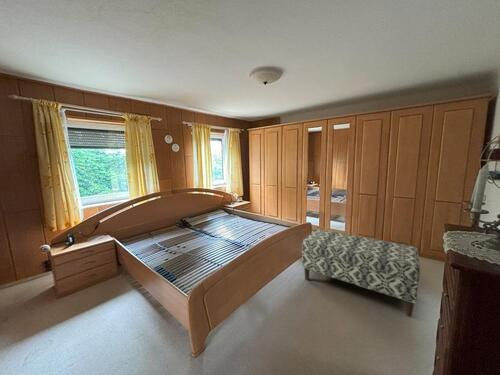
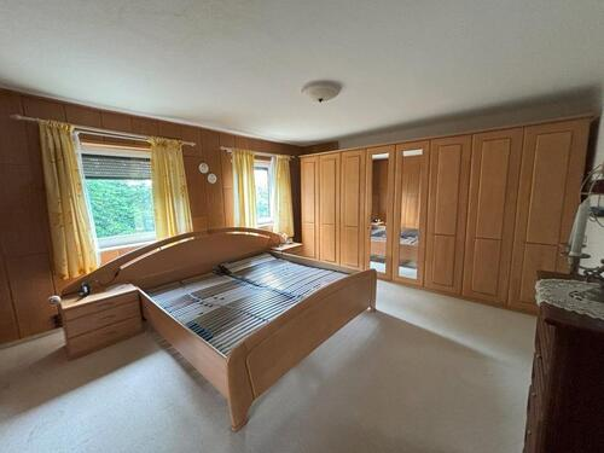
- bench [301,228,421,318]
